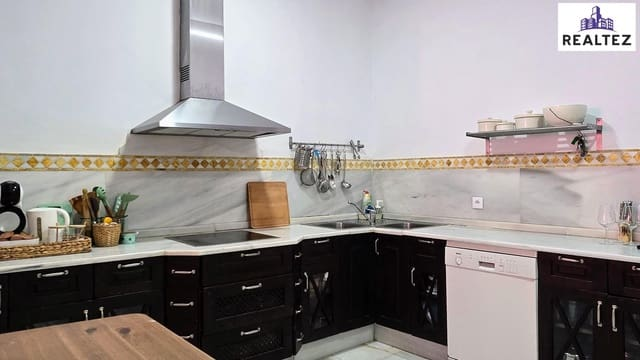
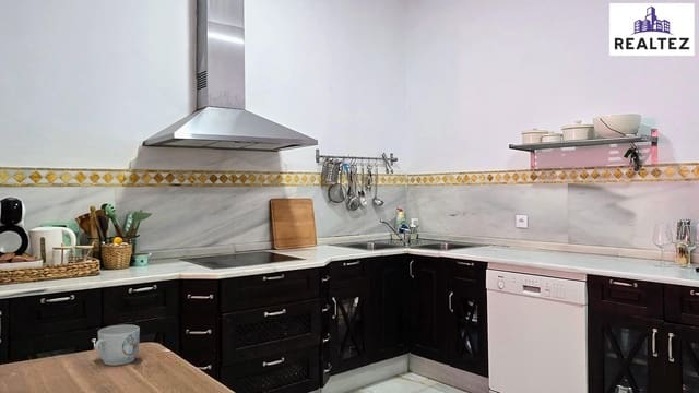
+ mug [94,324,141,367]
